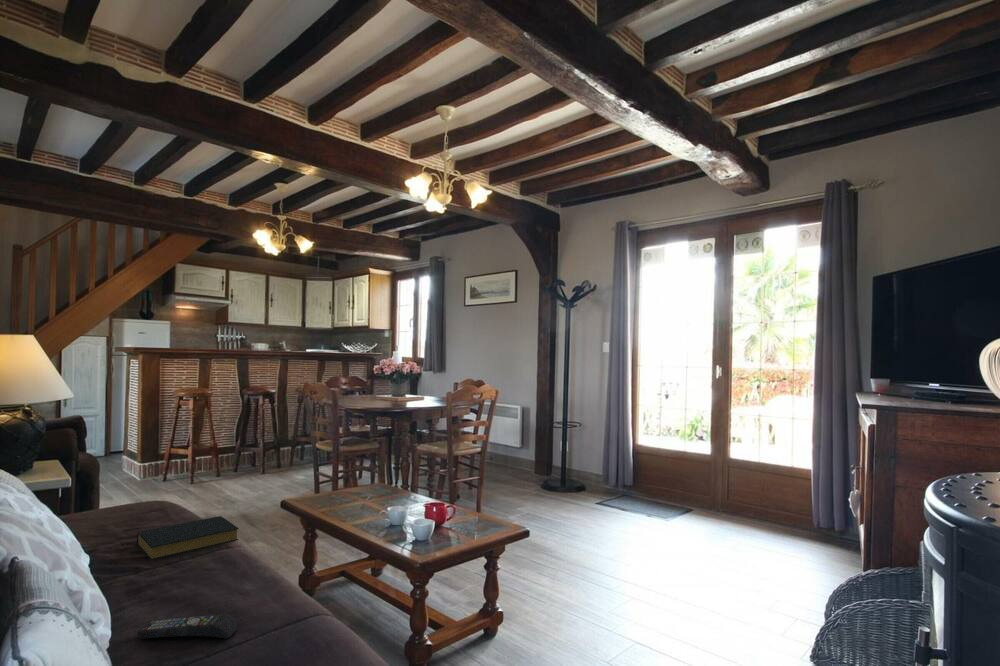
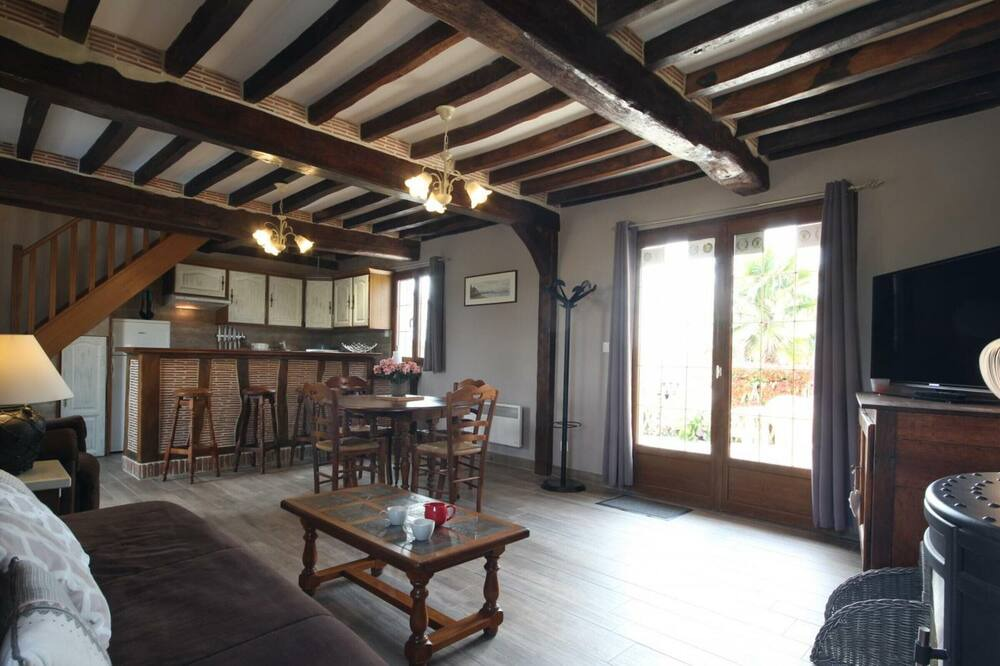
- remote control [136,614,238,640]
- hardback book [136,515,240,561]
